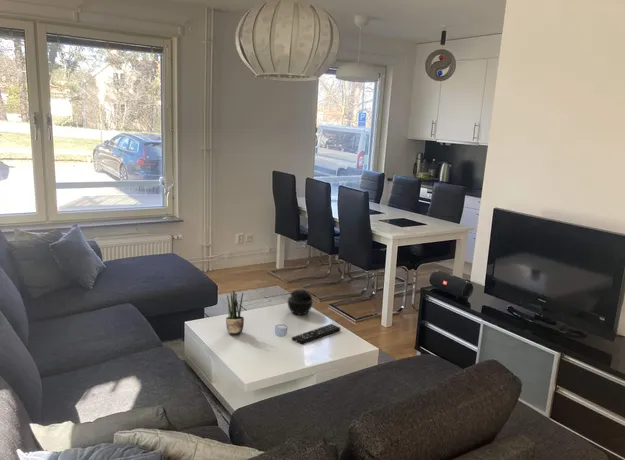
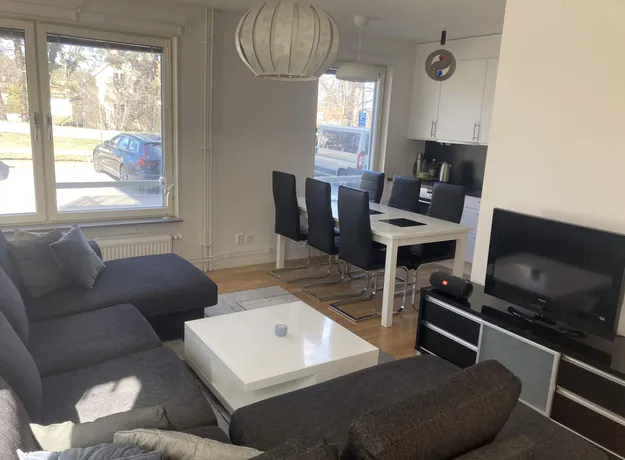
- potted plant [225,289,245,334]
- speaker [287,288,313,316]
- remote control [291,323,341,345]
